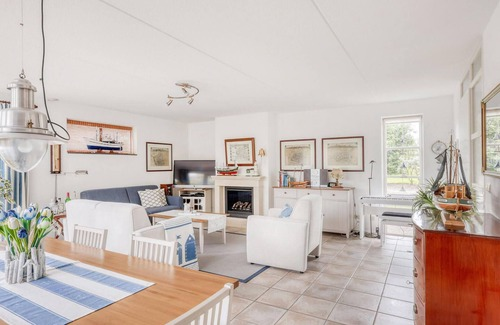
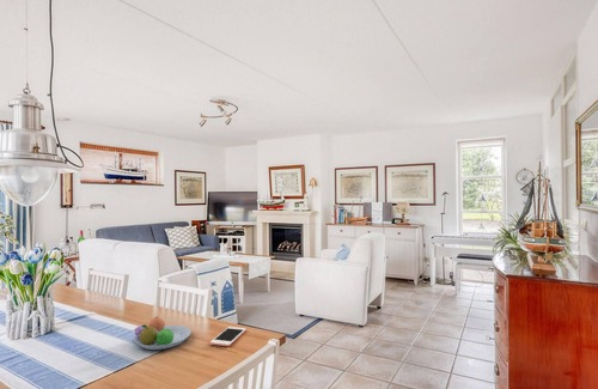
+ fruit bowl [133,316,191,351]
+ cell phone [209,326,248,347]
